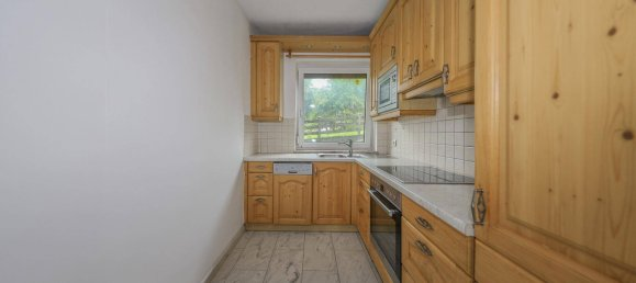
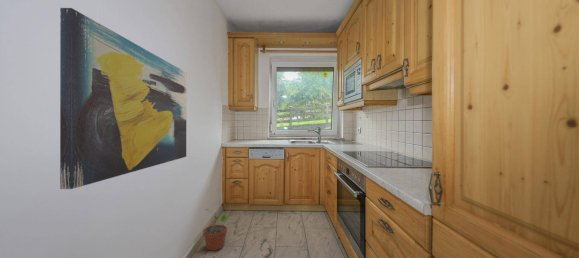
+ wall art [59,7,187,190]
+ potted plant [202,208,229,252]
